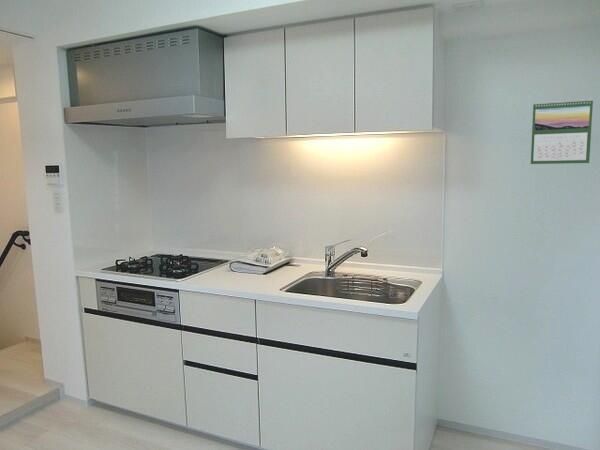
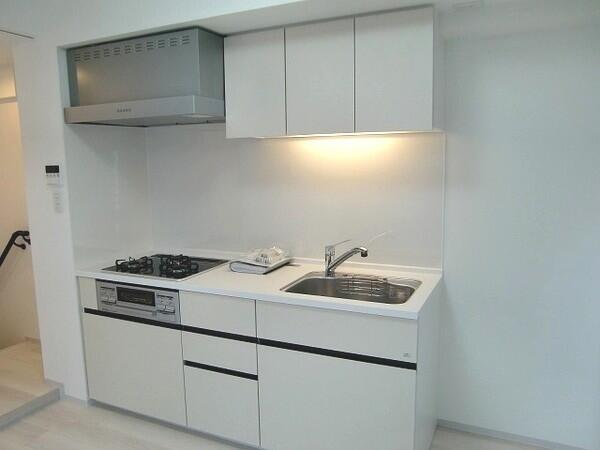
- calendar [530,98,594,165]
